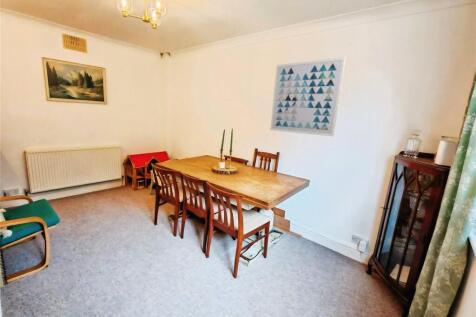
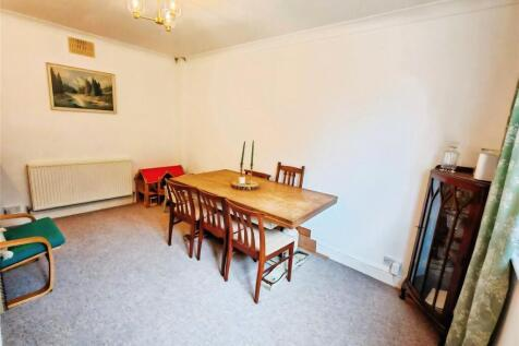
- wall art [269,56,347,137]
